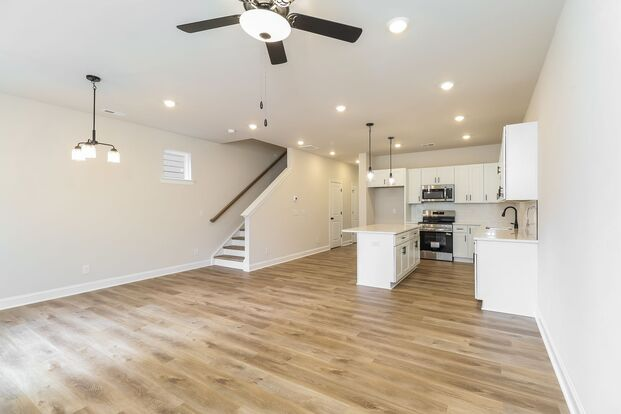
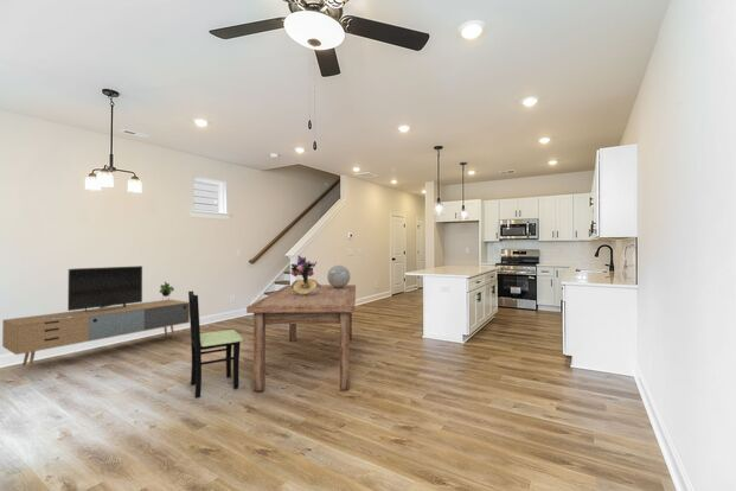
+ decorative sphere [326,264,351,288]
+ dining table [245,283,357,391]
+ media console [1,264,191,370]
+ dining chair [187,291,244,398]
+ bouquet [289,255,321,296]
